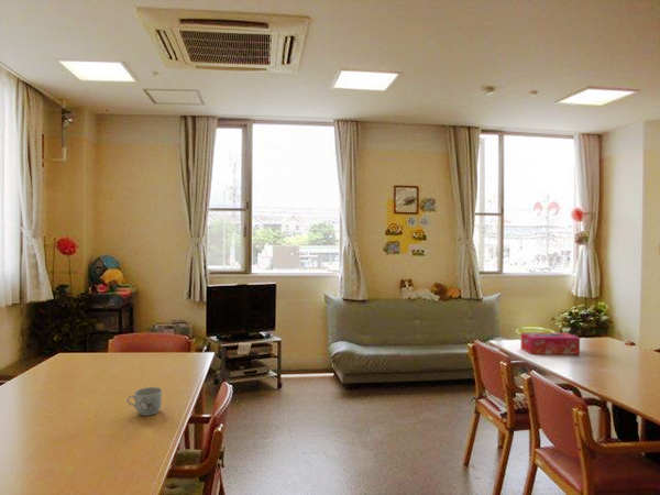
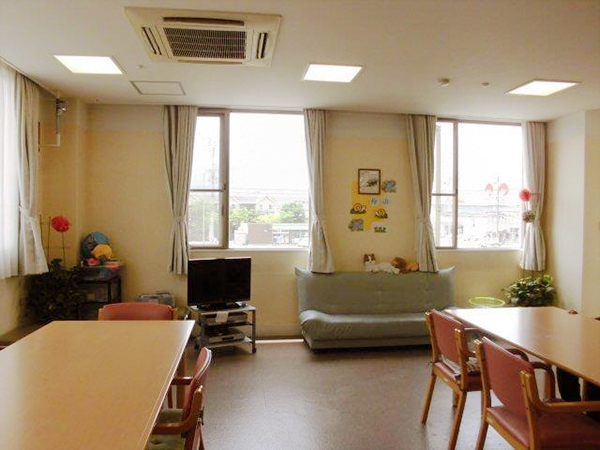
- tissue box [520,332,581,355]
- mug [127,386,163,417]
